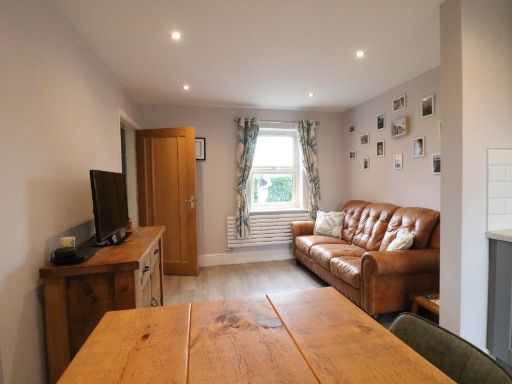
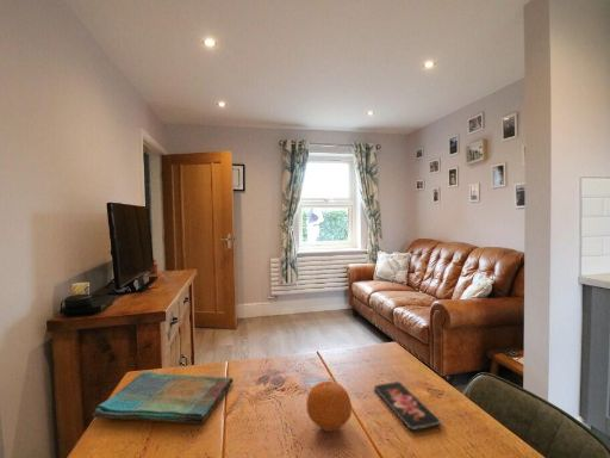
+ dish towel [92,370,235,425]
+ fruit [305,379,353,432]
+ smartphone [373,380,443,432]
